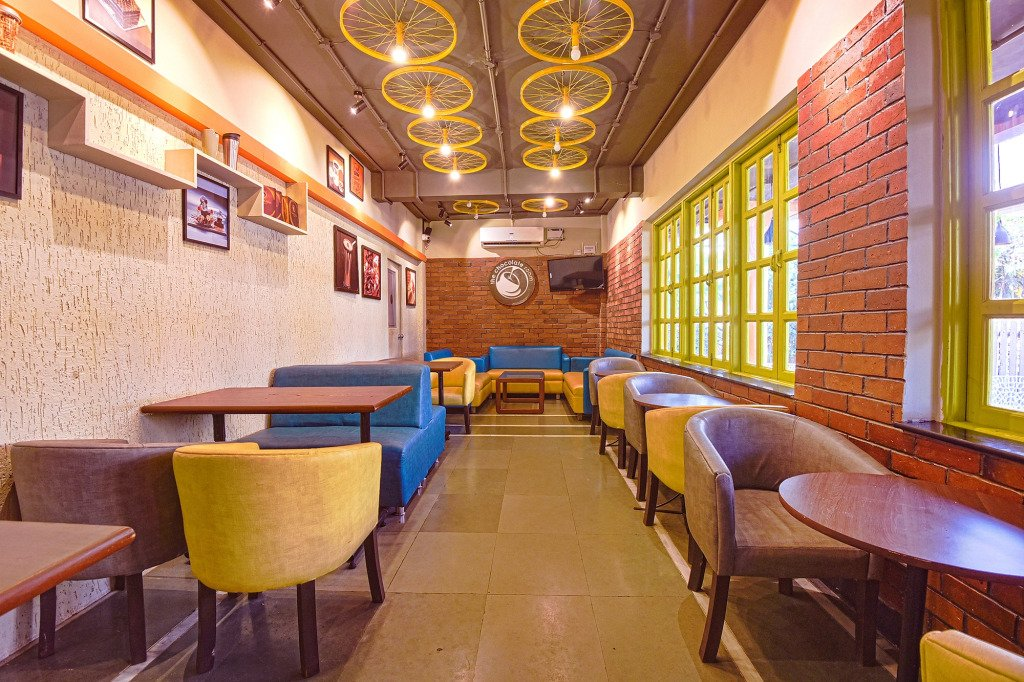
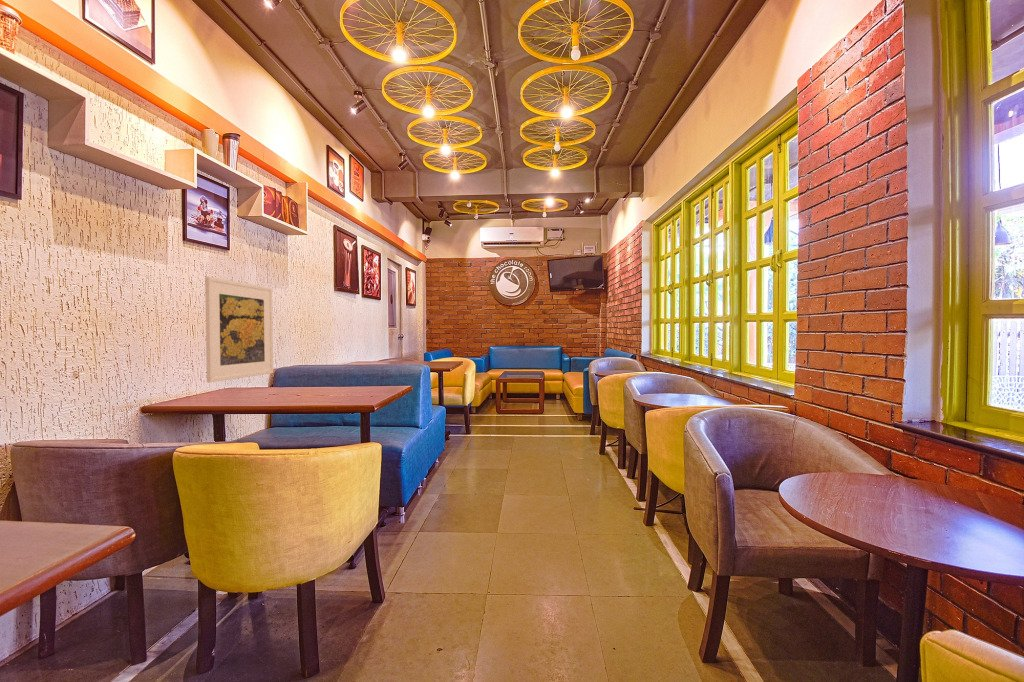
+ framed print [204,276,274,383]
